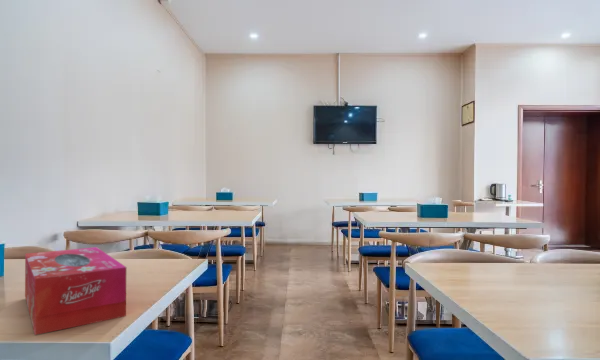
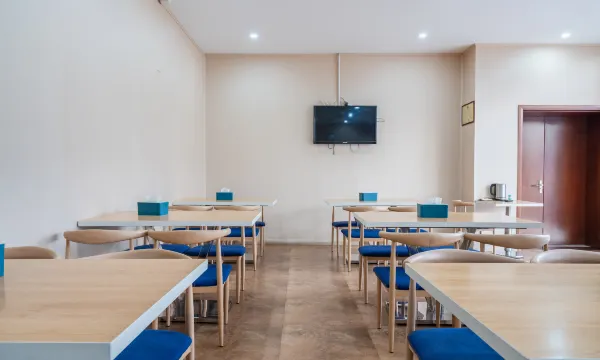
- tissue box [24,246,127,336]
